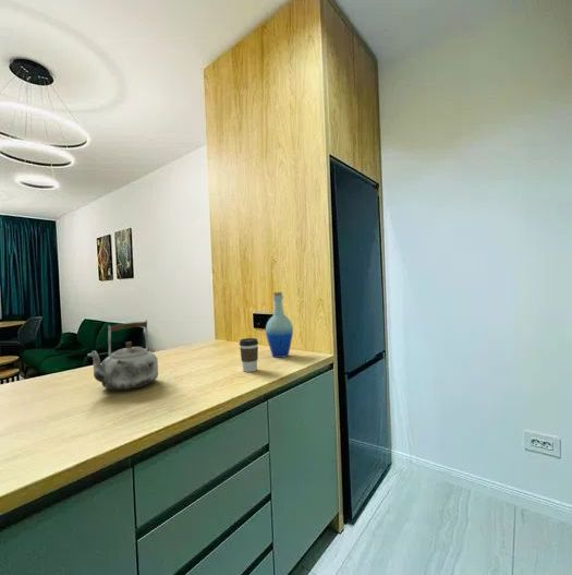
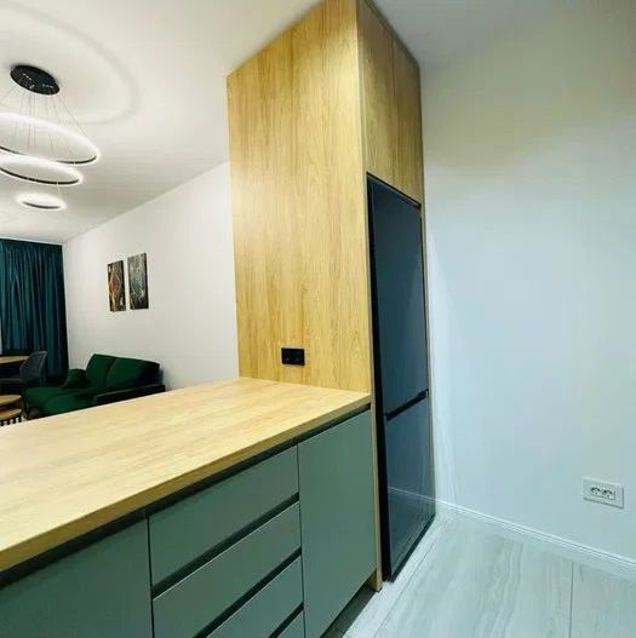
- coffee cup [239,337,259,373]
- kettle [87,320,159,391]
- bottle [265,291,294,359]
